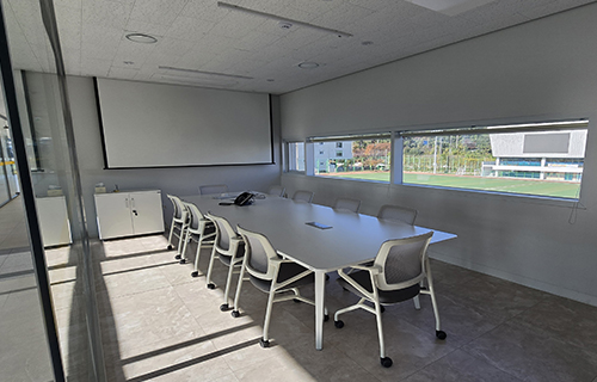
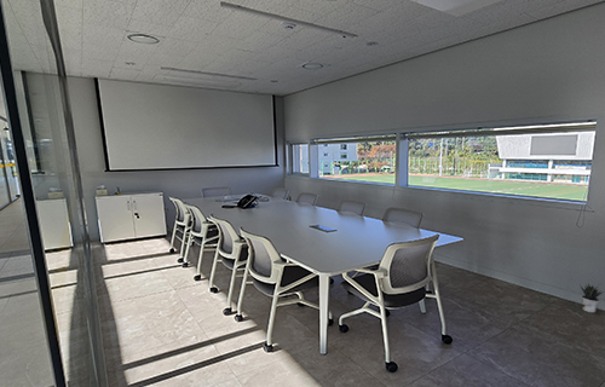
+ potted plant [578,283,605,313]
